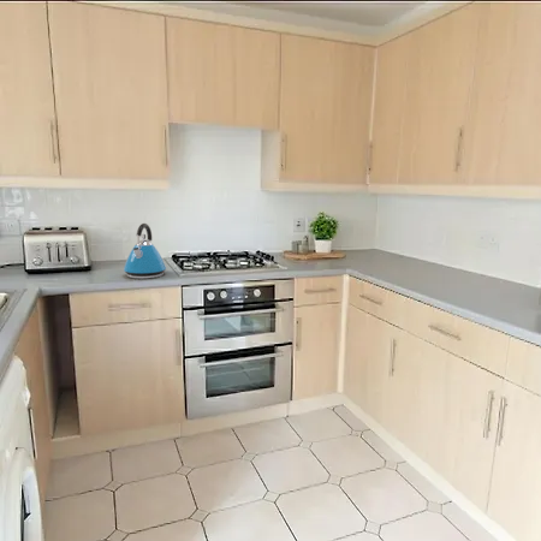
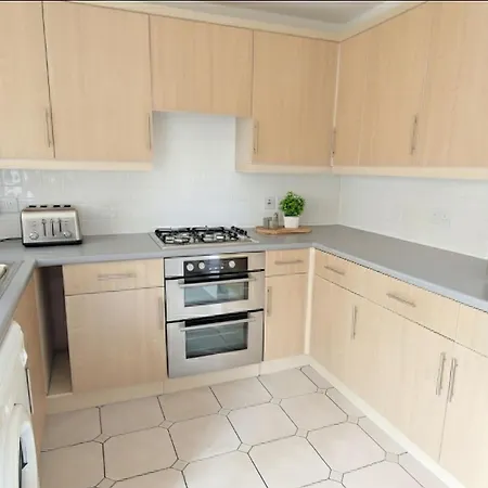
- kettle [123,222,167,280]
